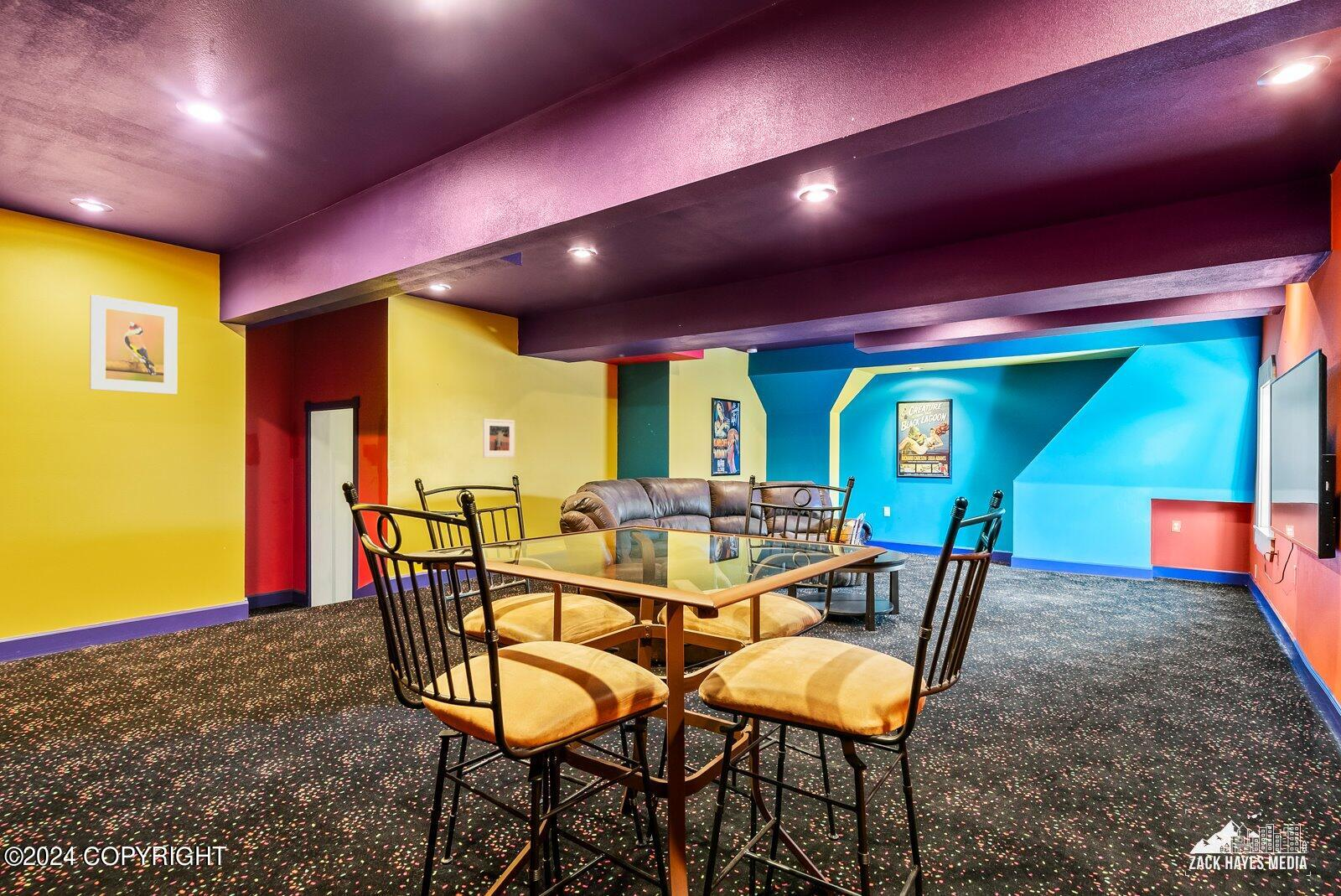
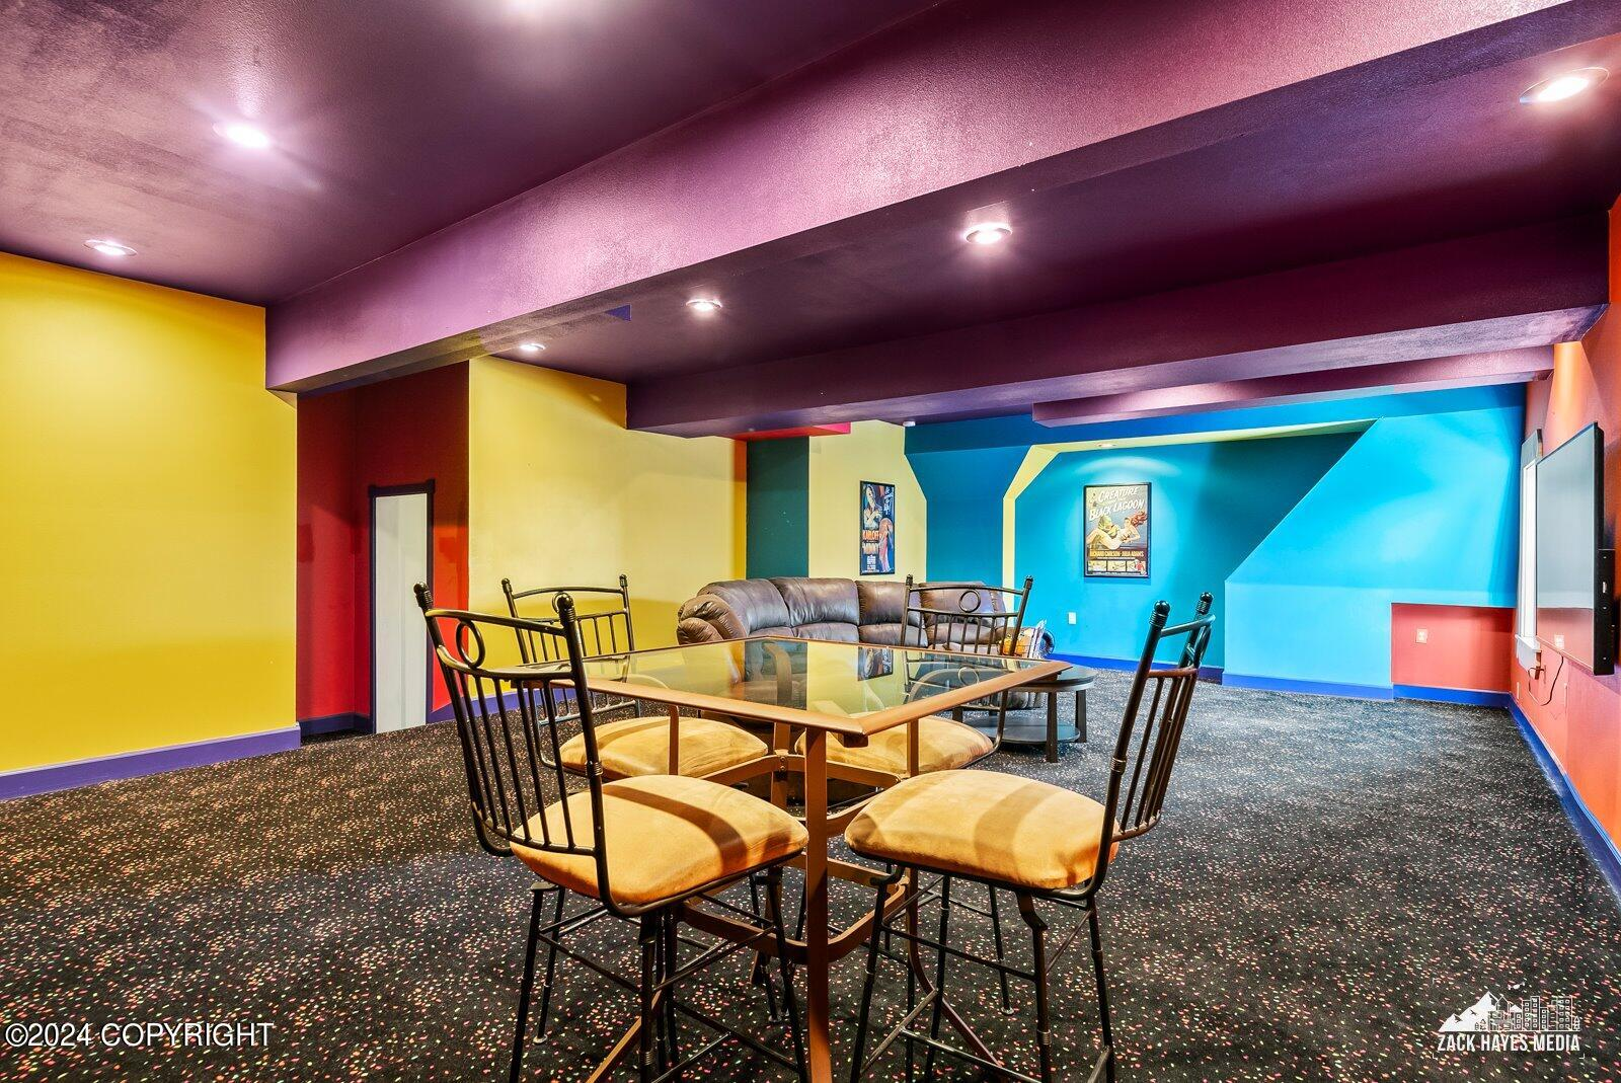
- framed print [482,418,515,458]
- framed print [89,294,179,396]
